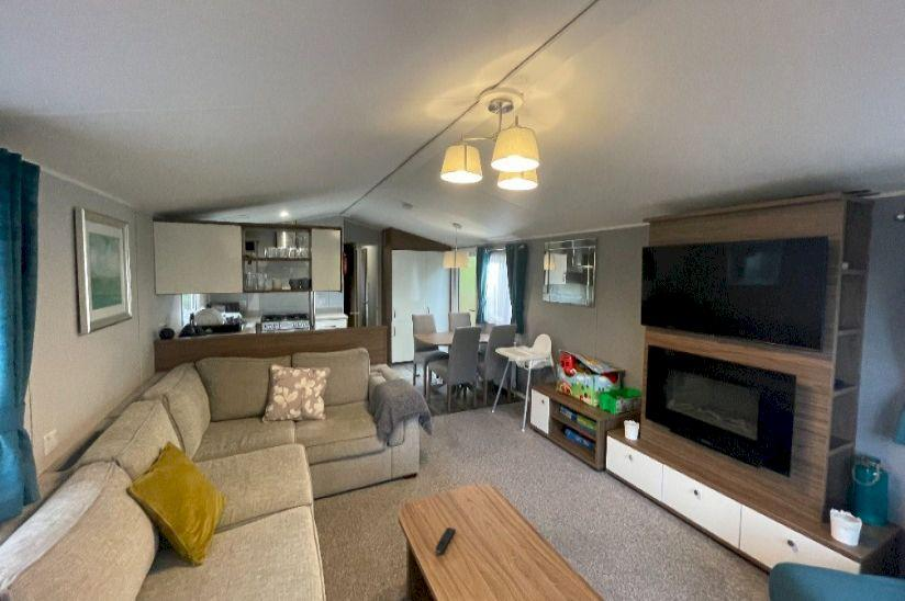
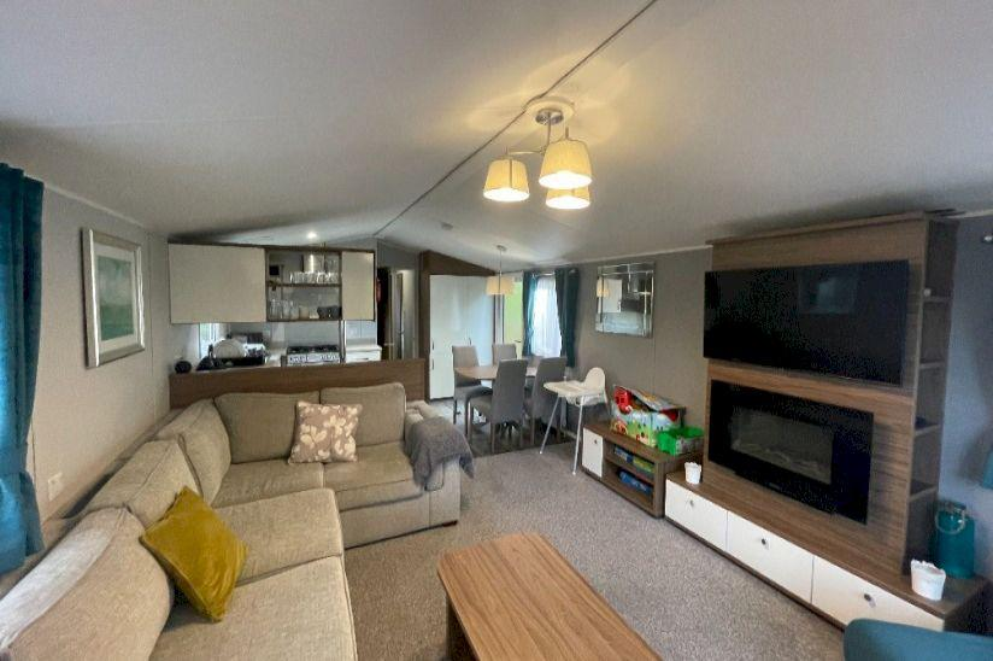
- remote control [435,526,457,554]
